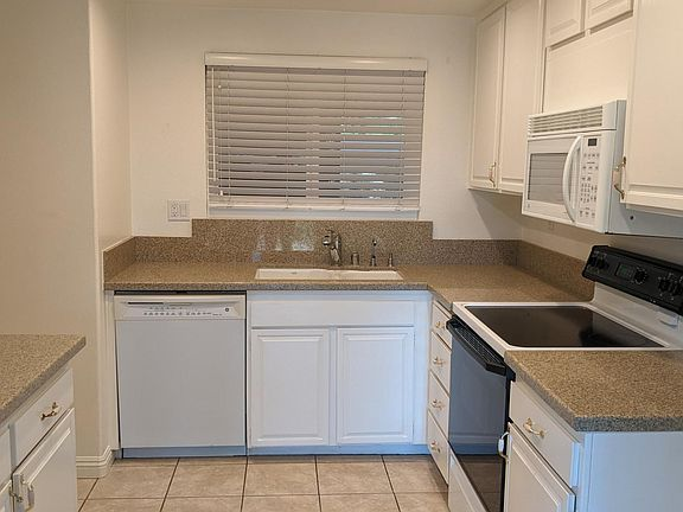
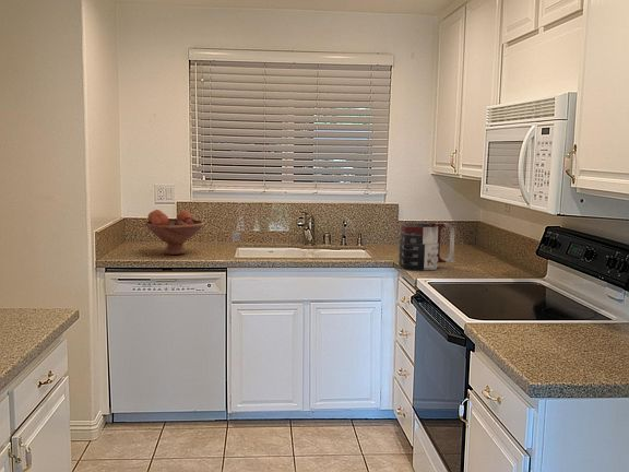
+ mug [397,222,455,271]
+ fruit bowl [144,209,205,256]
